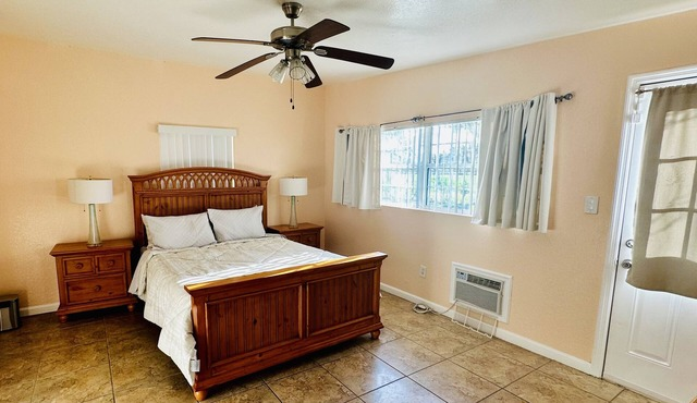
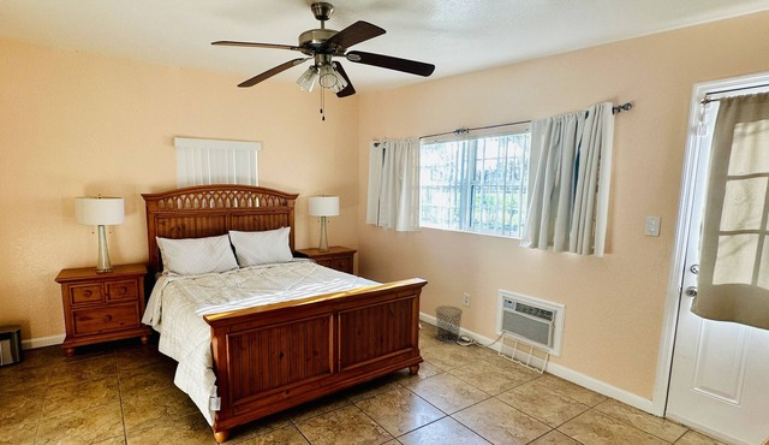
+ waste bin [434,305,464,344]
